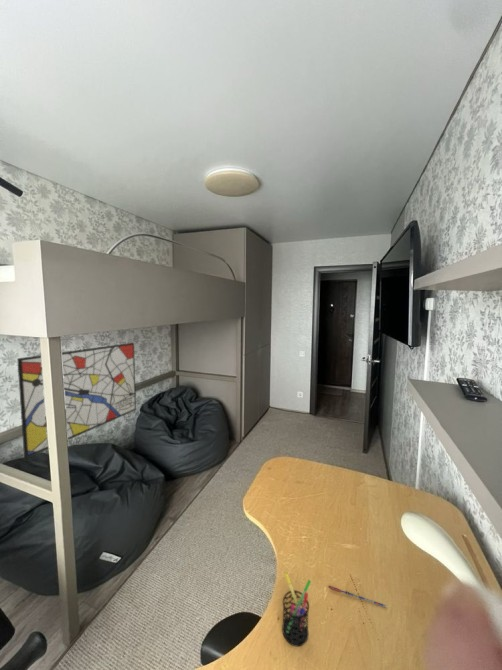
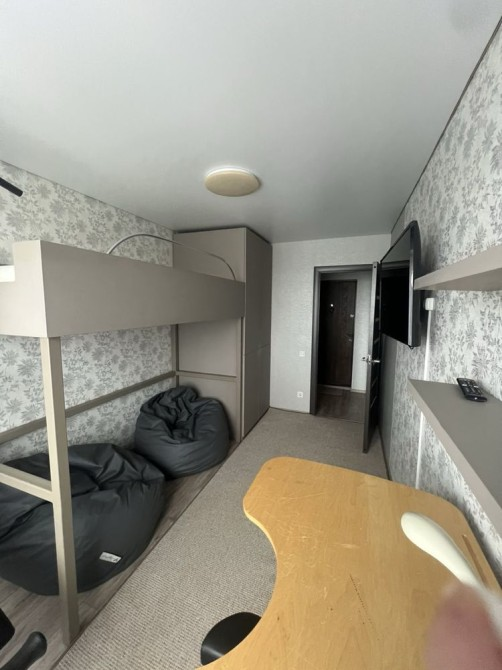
- pen [328,585,387,608]
- wall art [16,342,137,460]
- pen holder [281,571,312,647]
